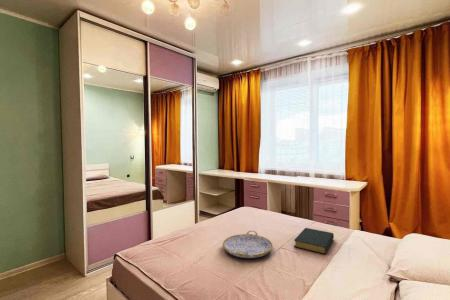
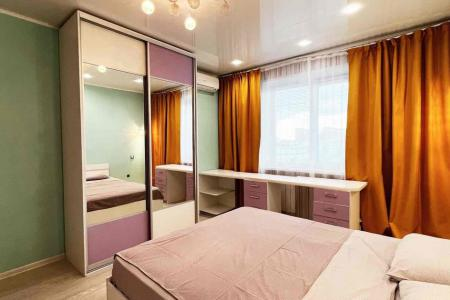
- serving tray [222,229,274,259]
- hardback book [293,227,335,255]
